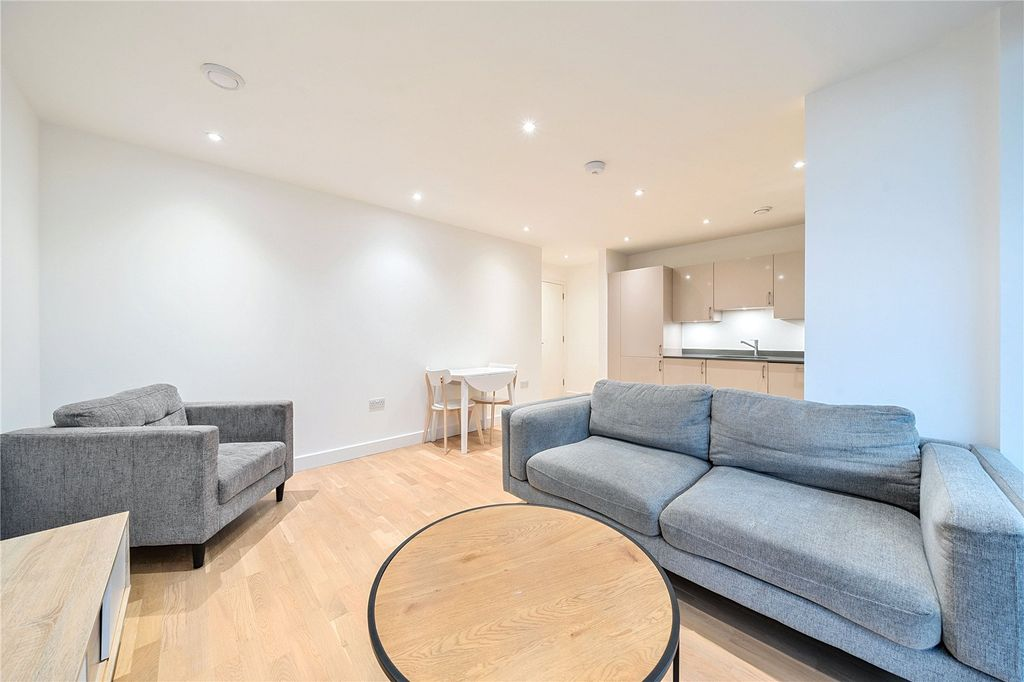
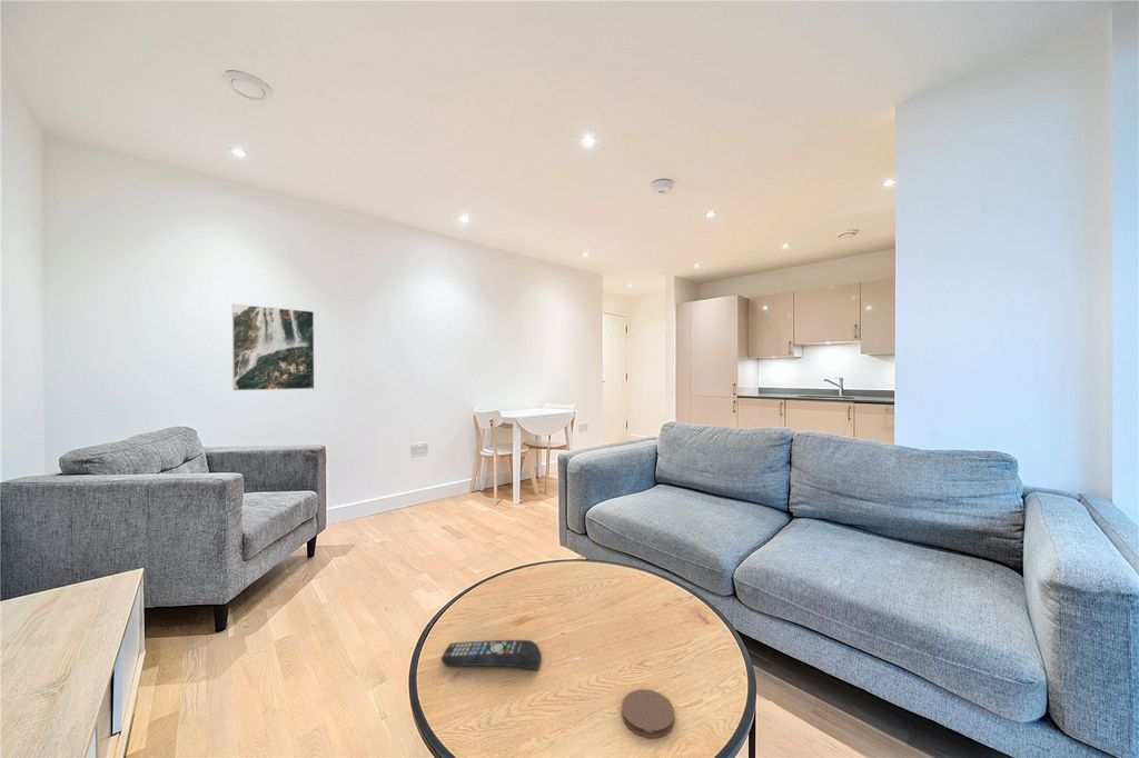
+ remote control [440,639,543,671]
+ coaster [621,688,676,739]
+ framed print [231,303,316,391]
